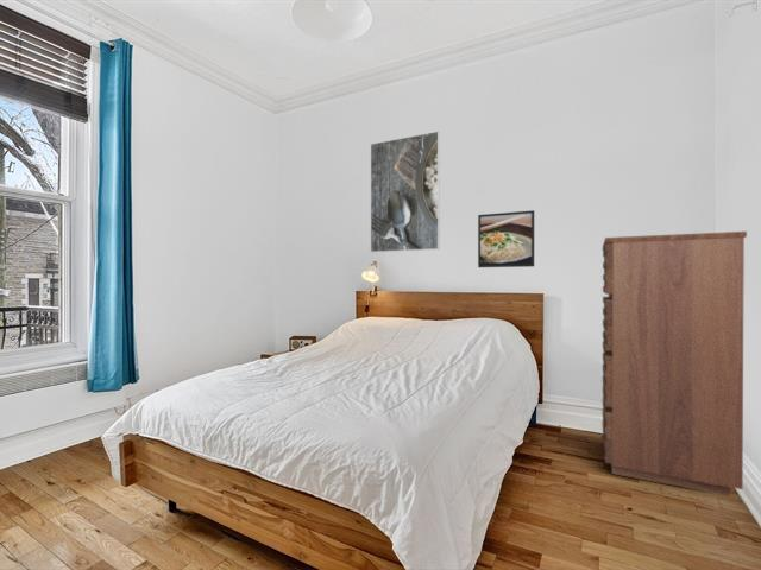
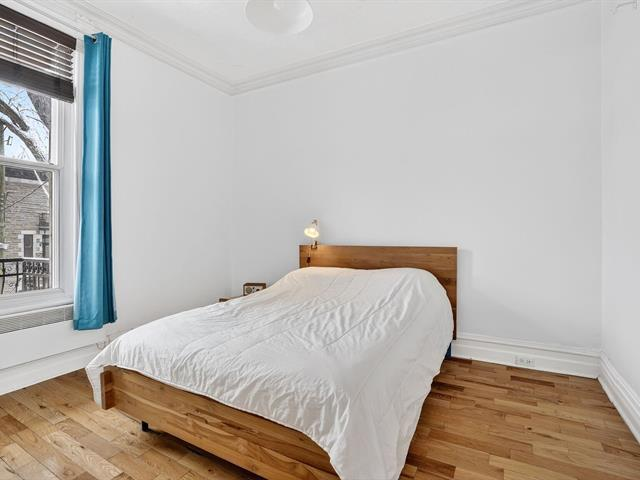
- dresser [602,230,748,498]
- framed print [370,129,441,253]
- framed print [477,209,535,268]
